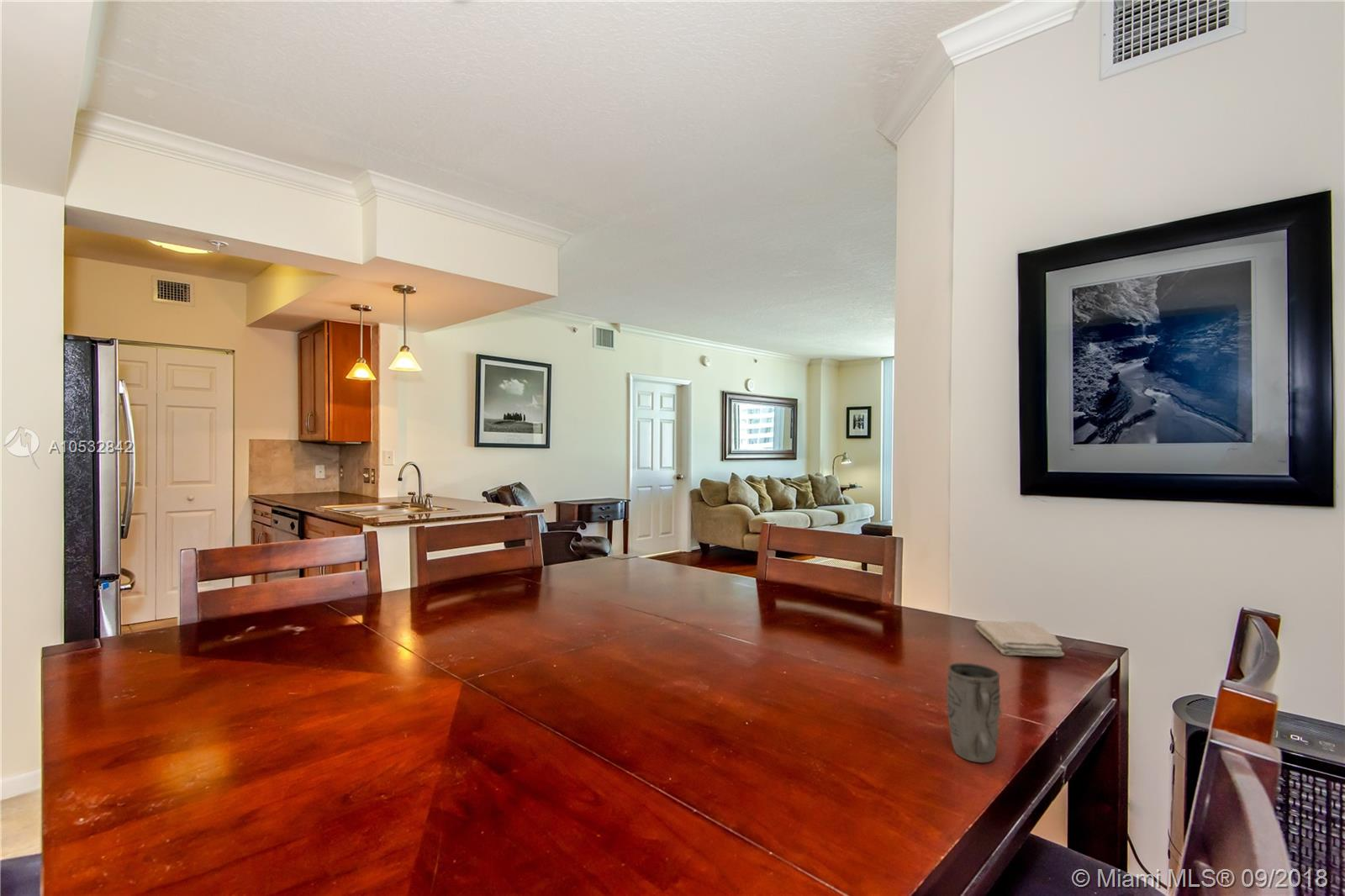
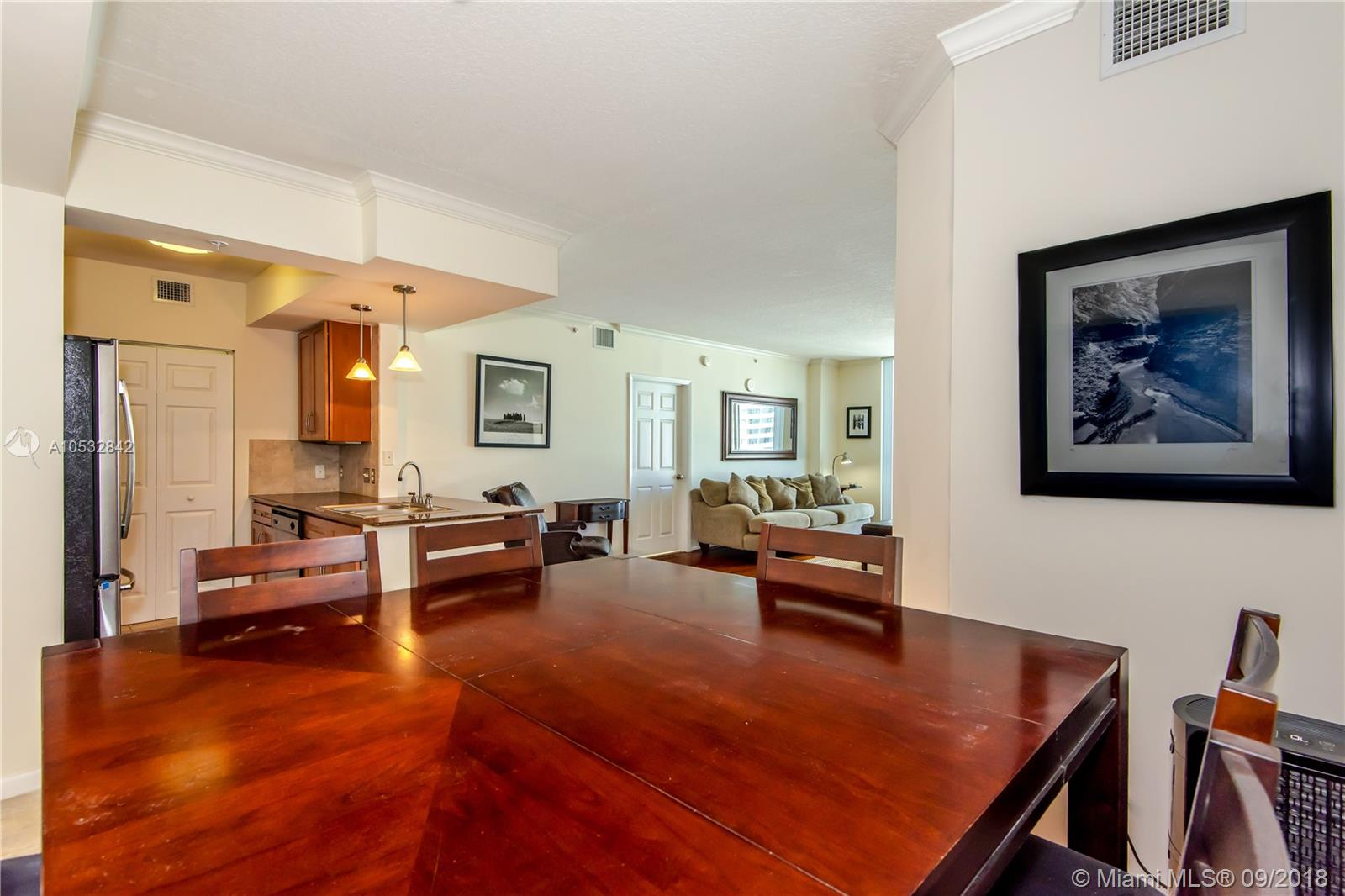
- mug [947,662,1002,763]
- washcloth [974,619,1065,657]
